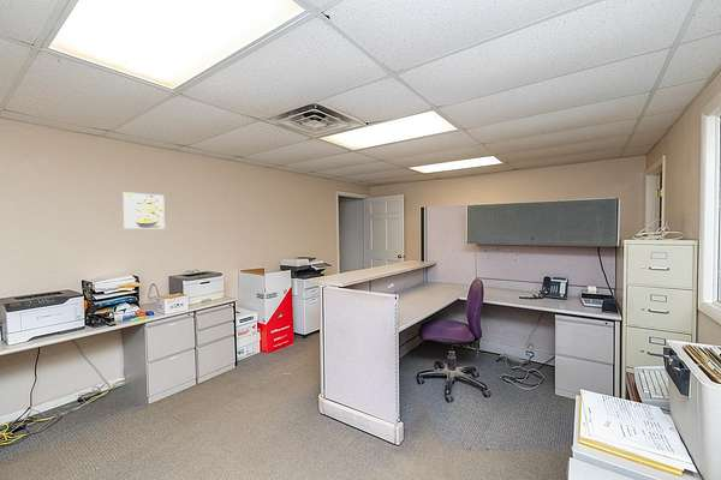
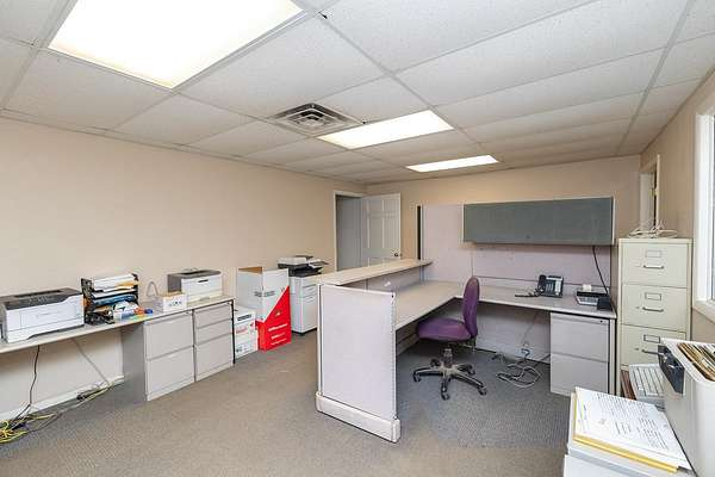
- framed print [121,191,166,230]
